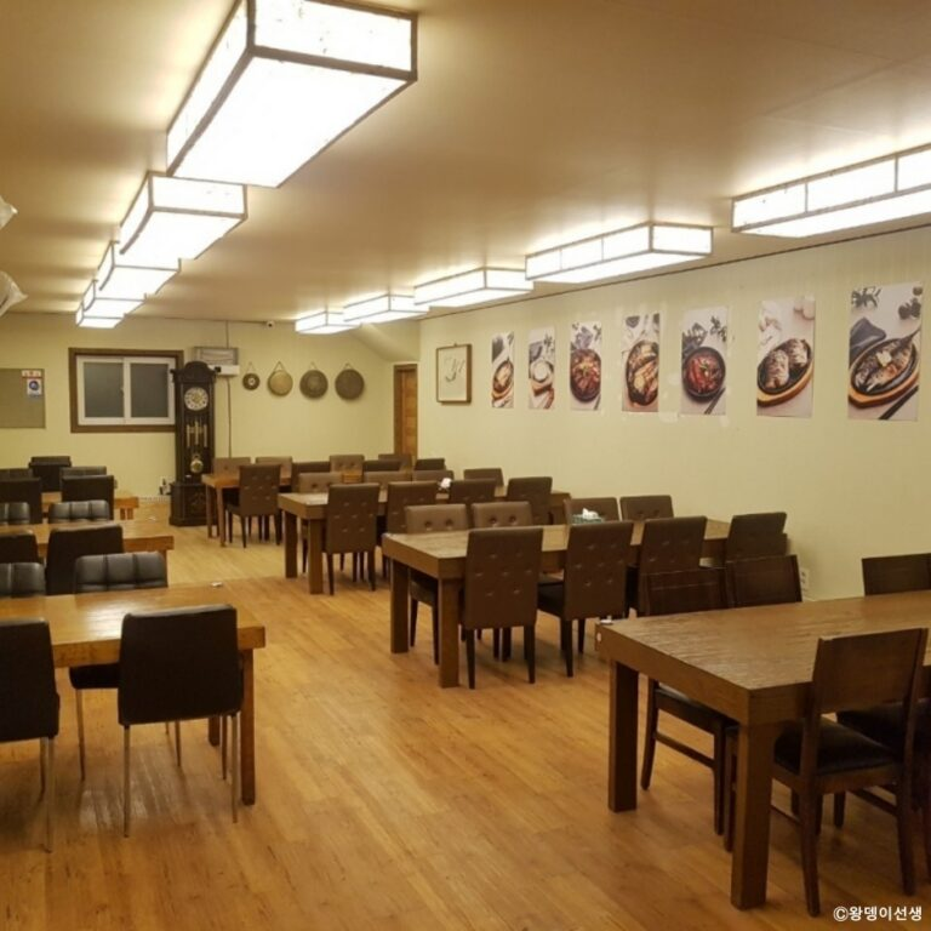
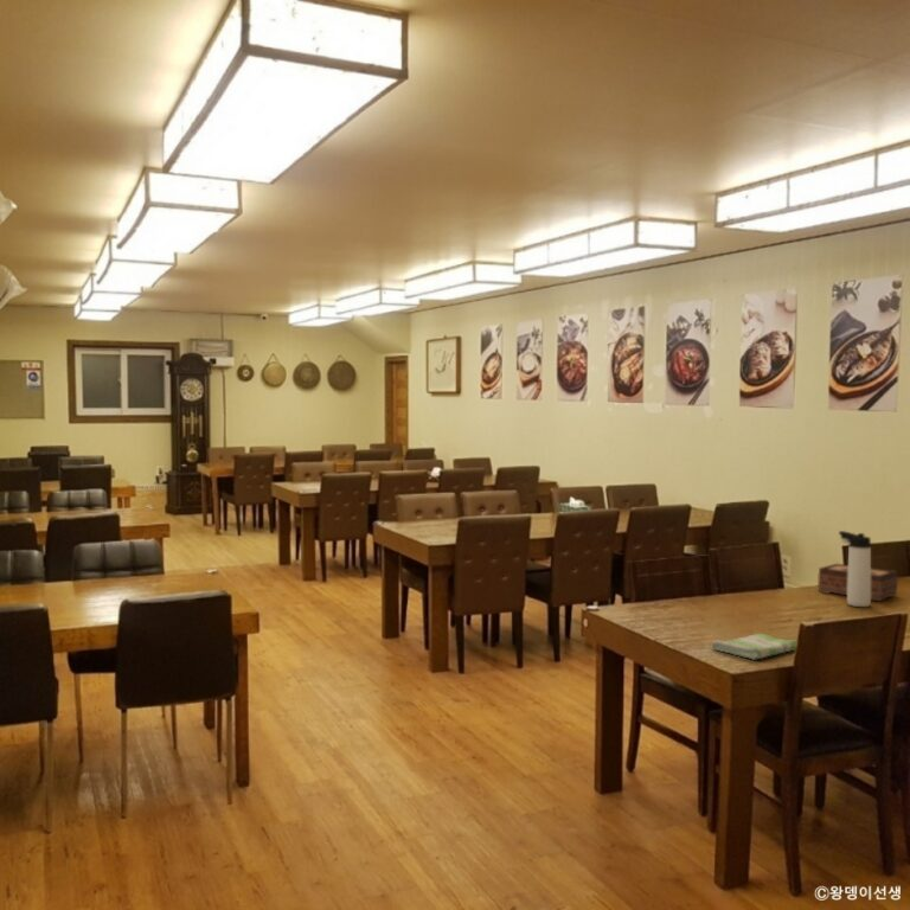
+ thermos bottle [838,530,872,608]
+ dish towel [711,633,799,661]
+ tissue box [816,563,899,602]
